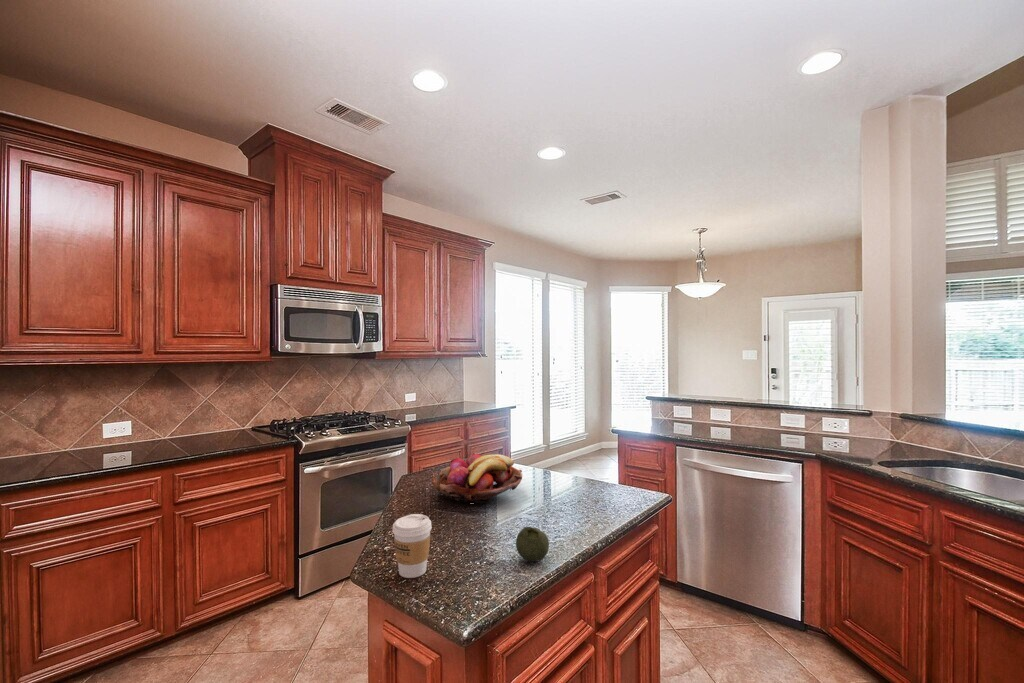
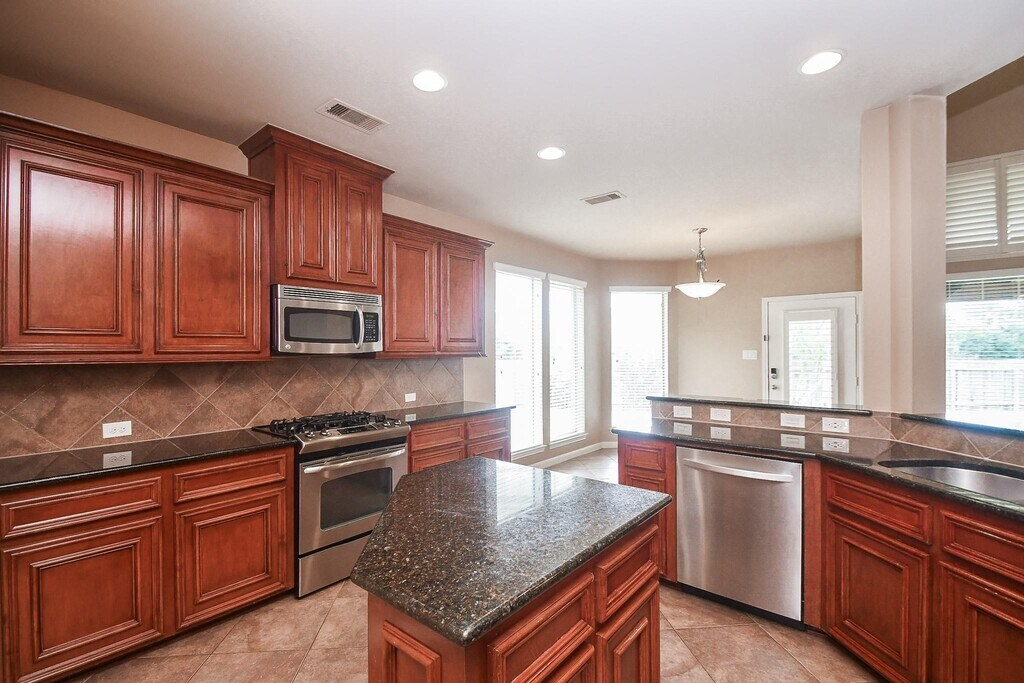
- fruit basket [431,453,523,504]
- fruit [515,526,550,562]
- coffee cup [392,513,433,579]
